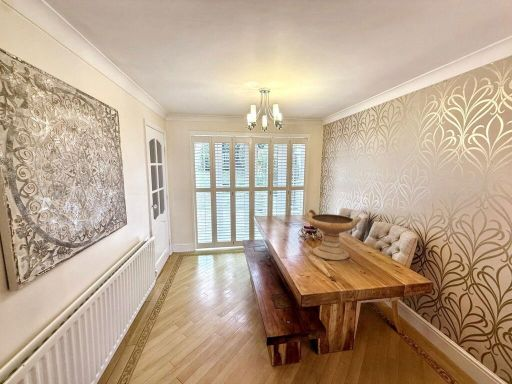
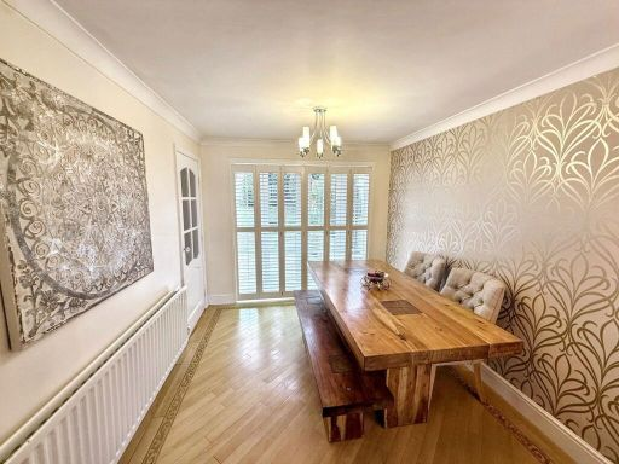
- decorative bowl [306,208,362,261]
